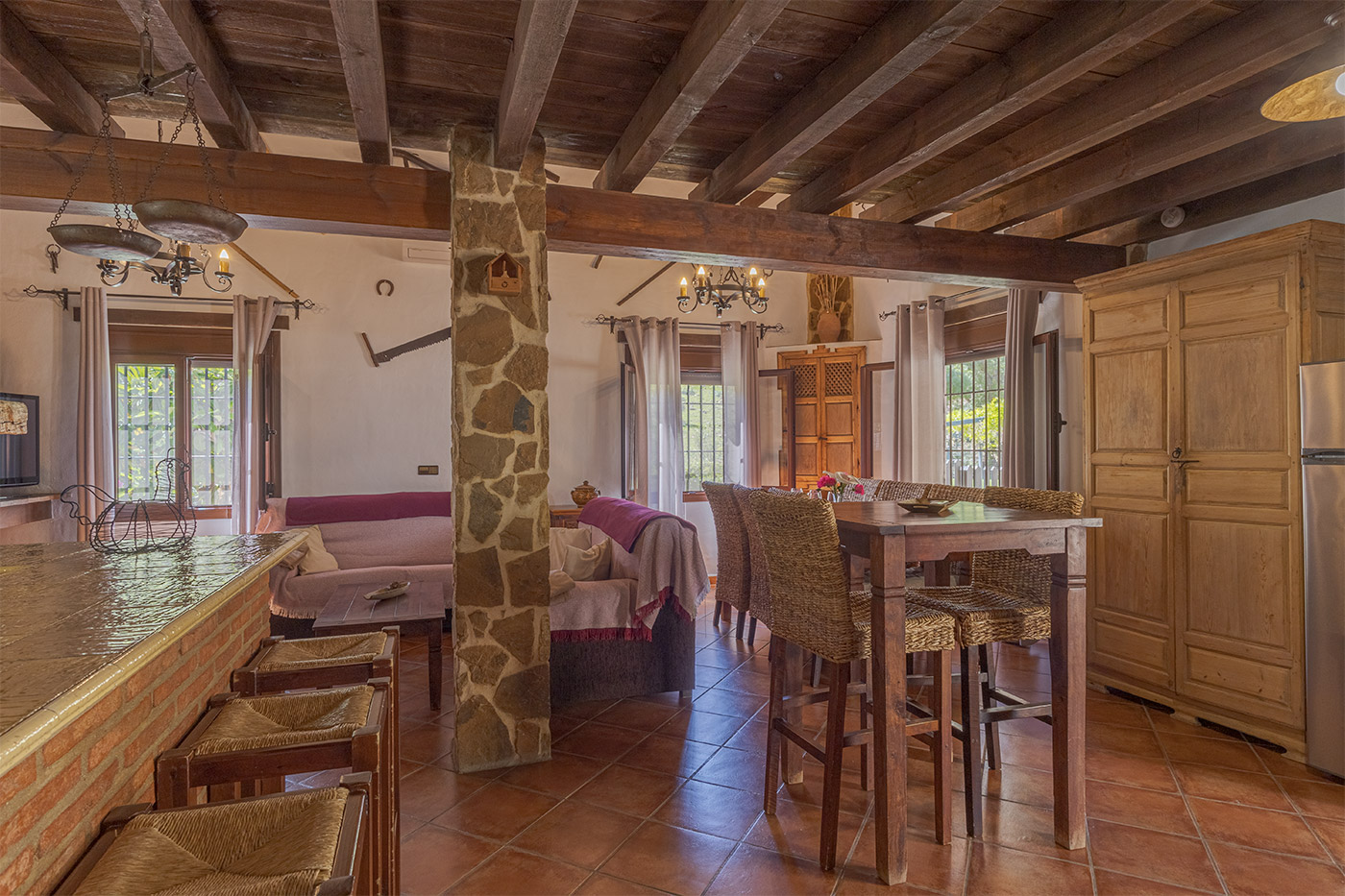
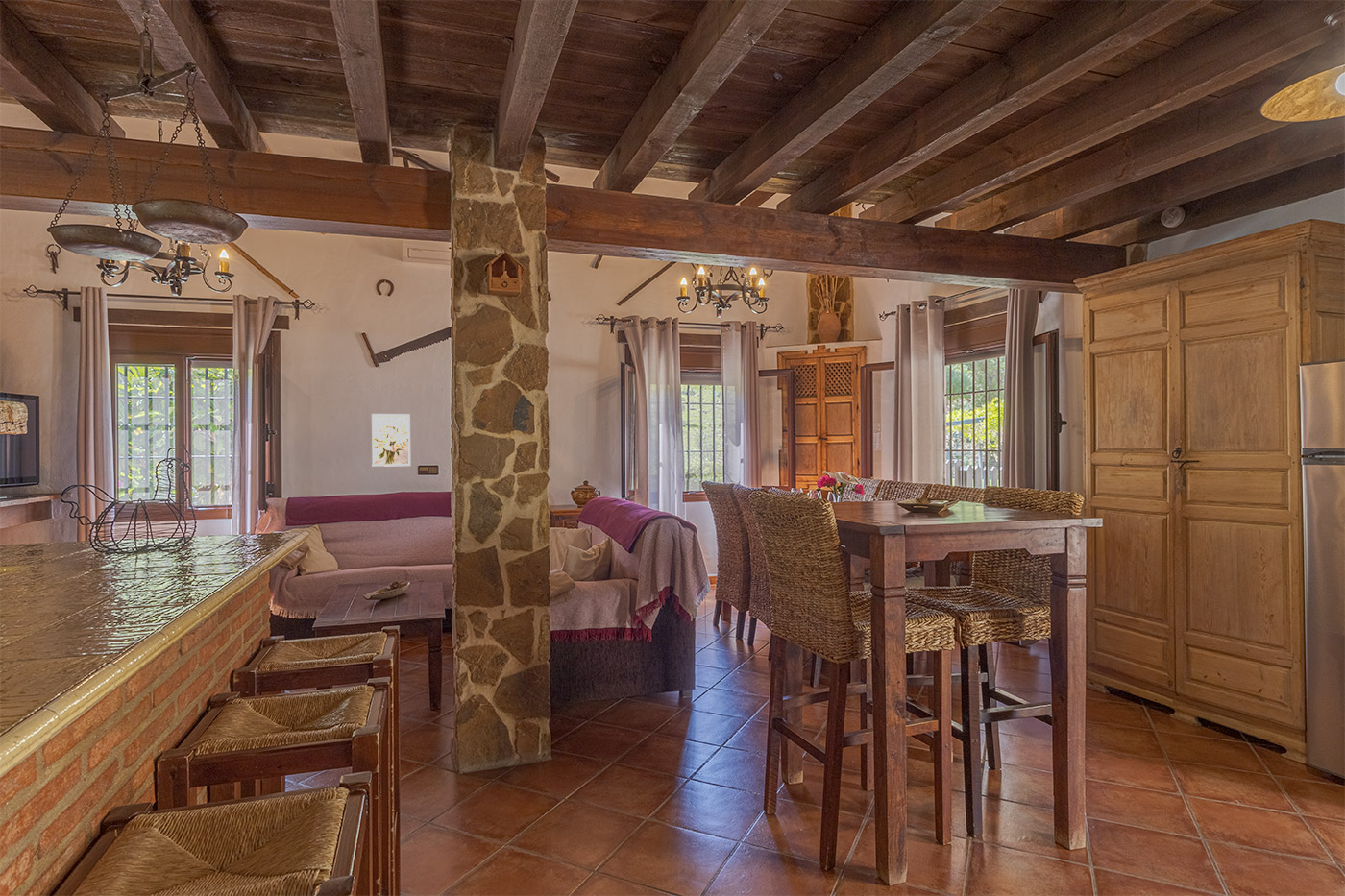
+ wall art [371,413,411,468]
